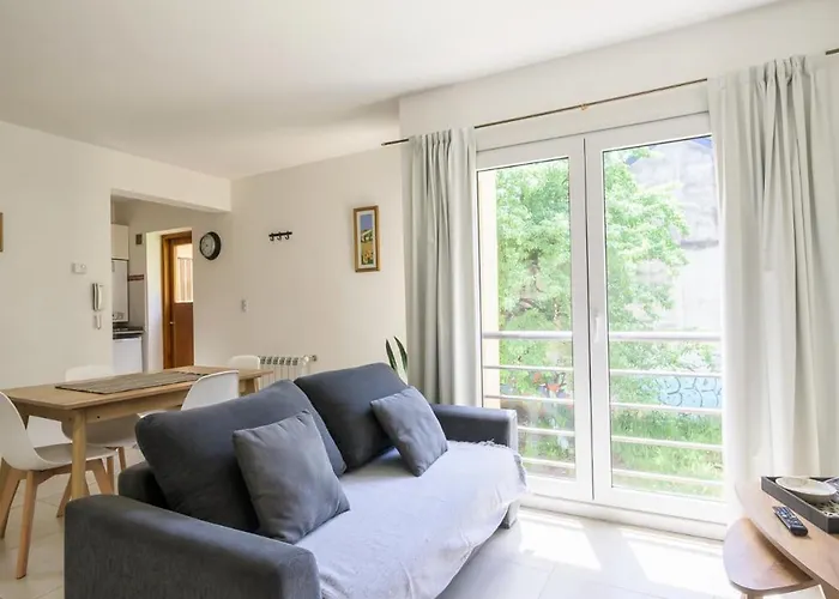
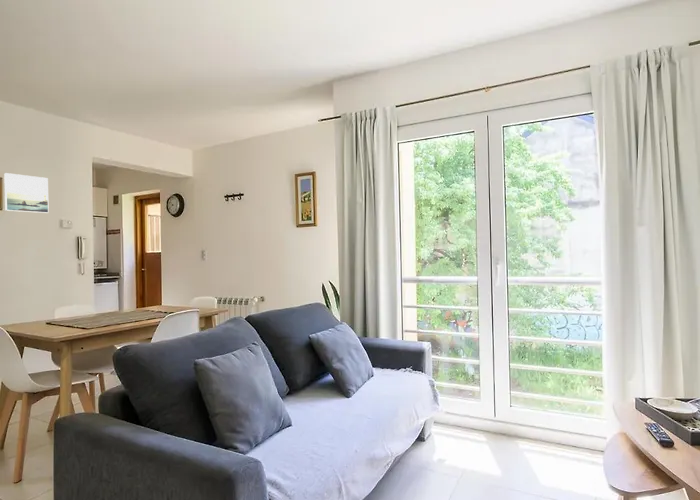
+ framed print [3,172,50,214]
